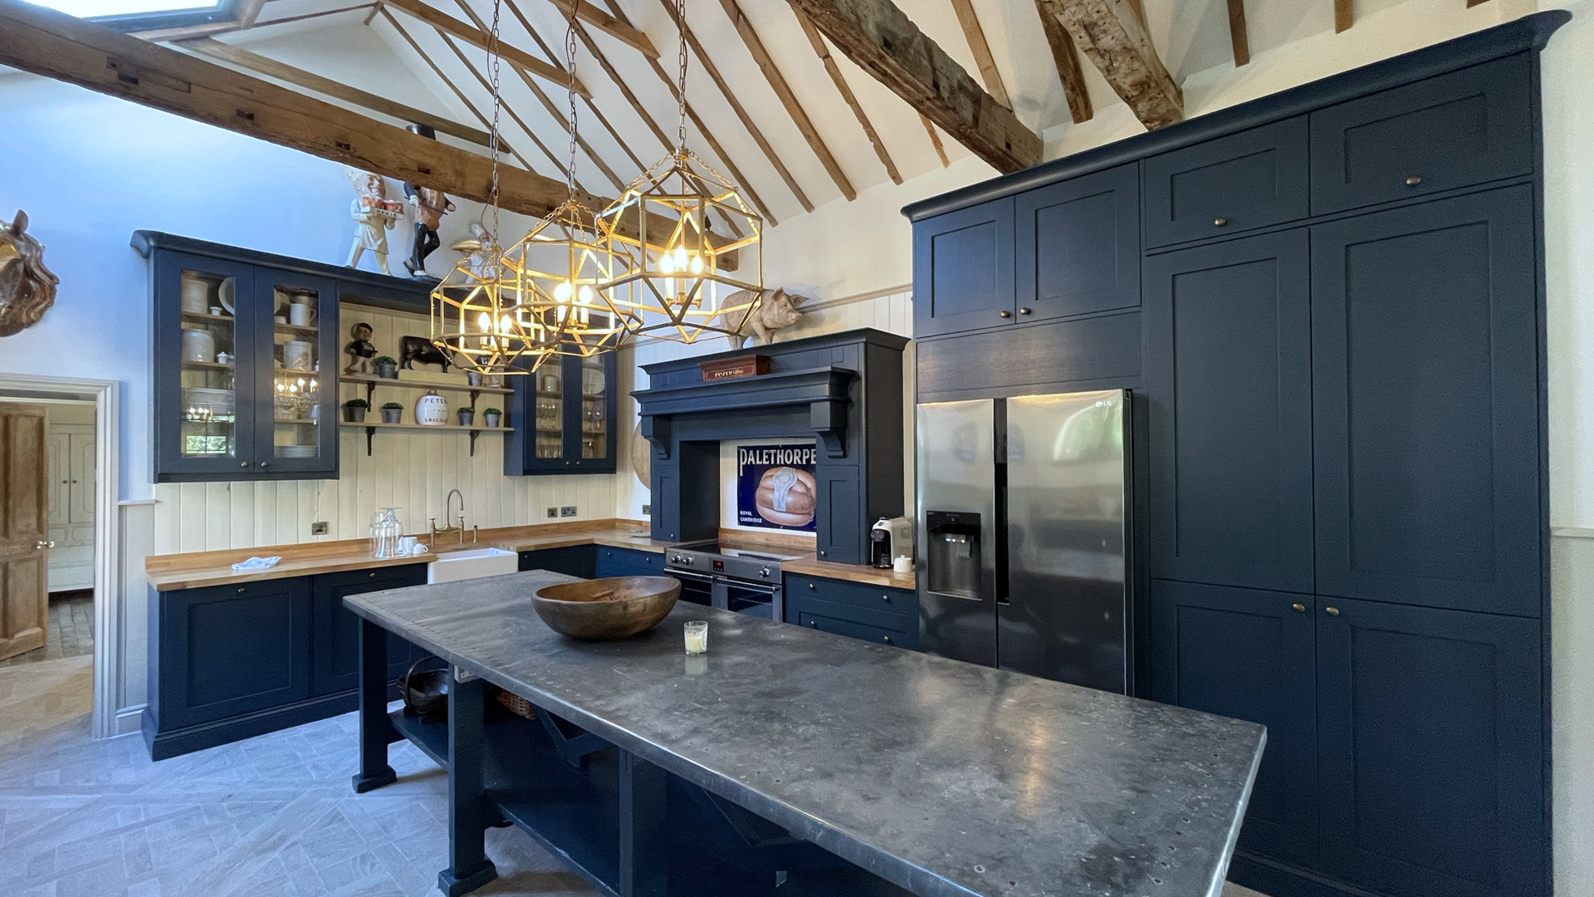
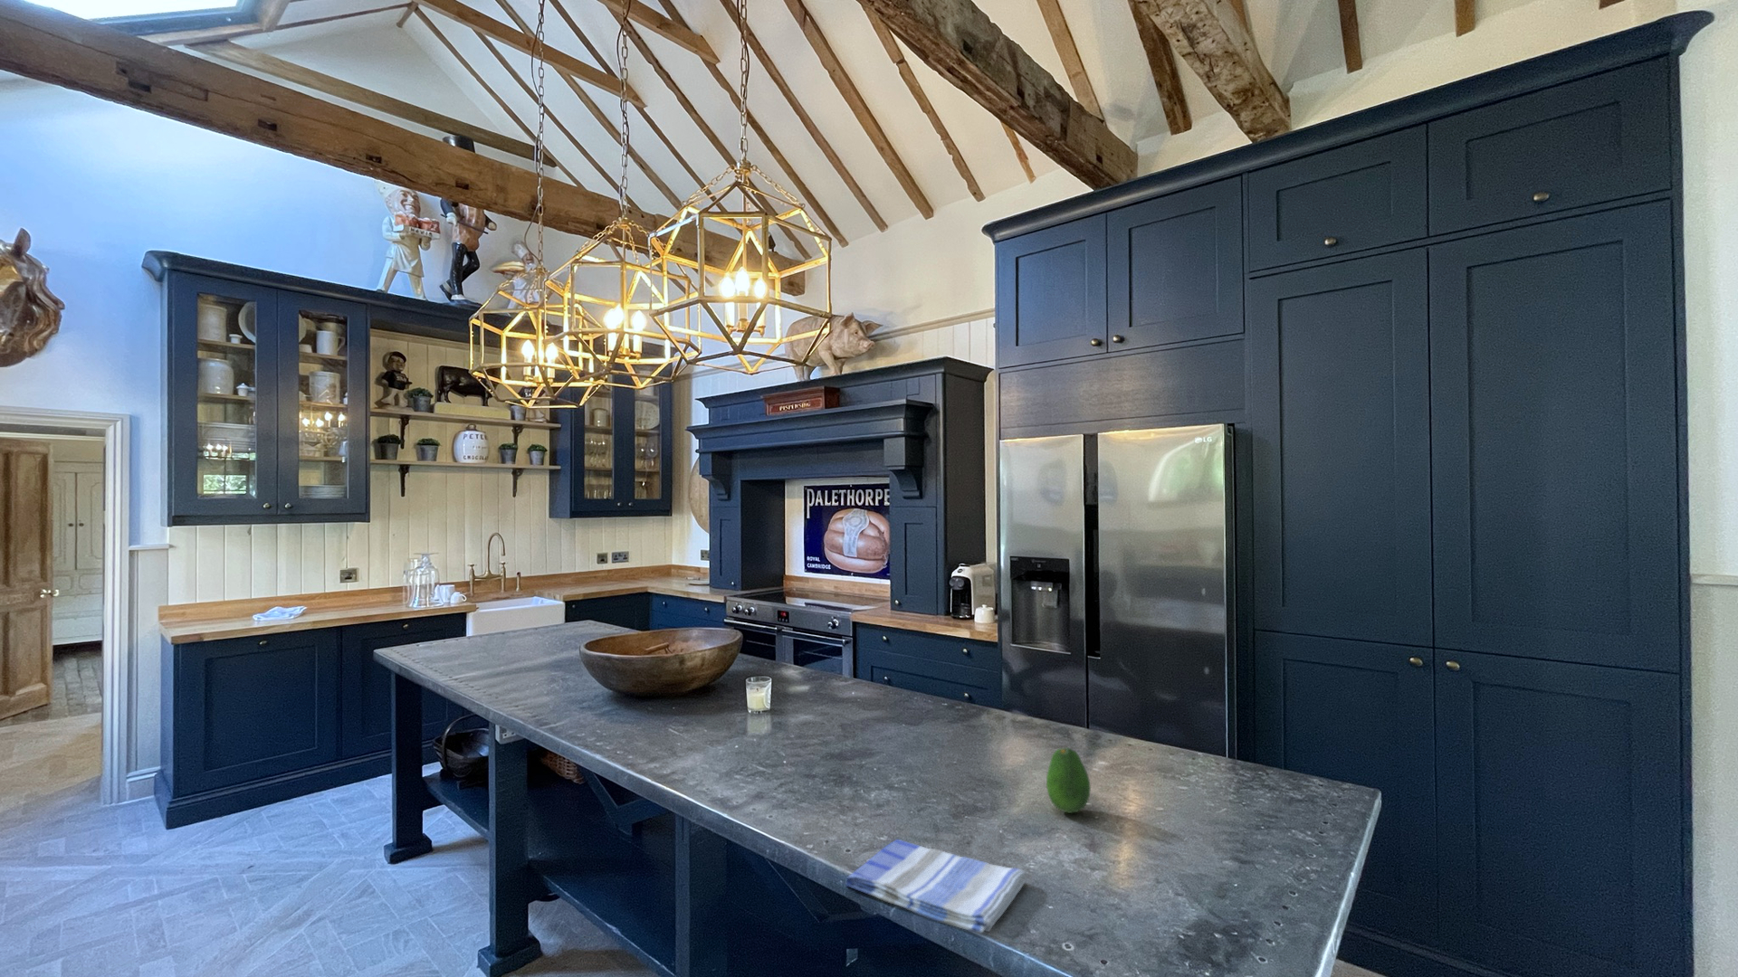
+ fruit [1046,747,1092,814]
+ dish towel [845,839,1028,934]
